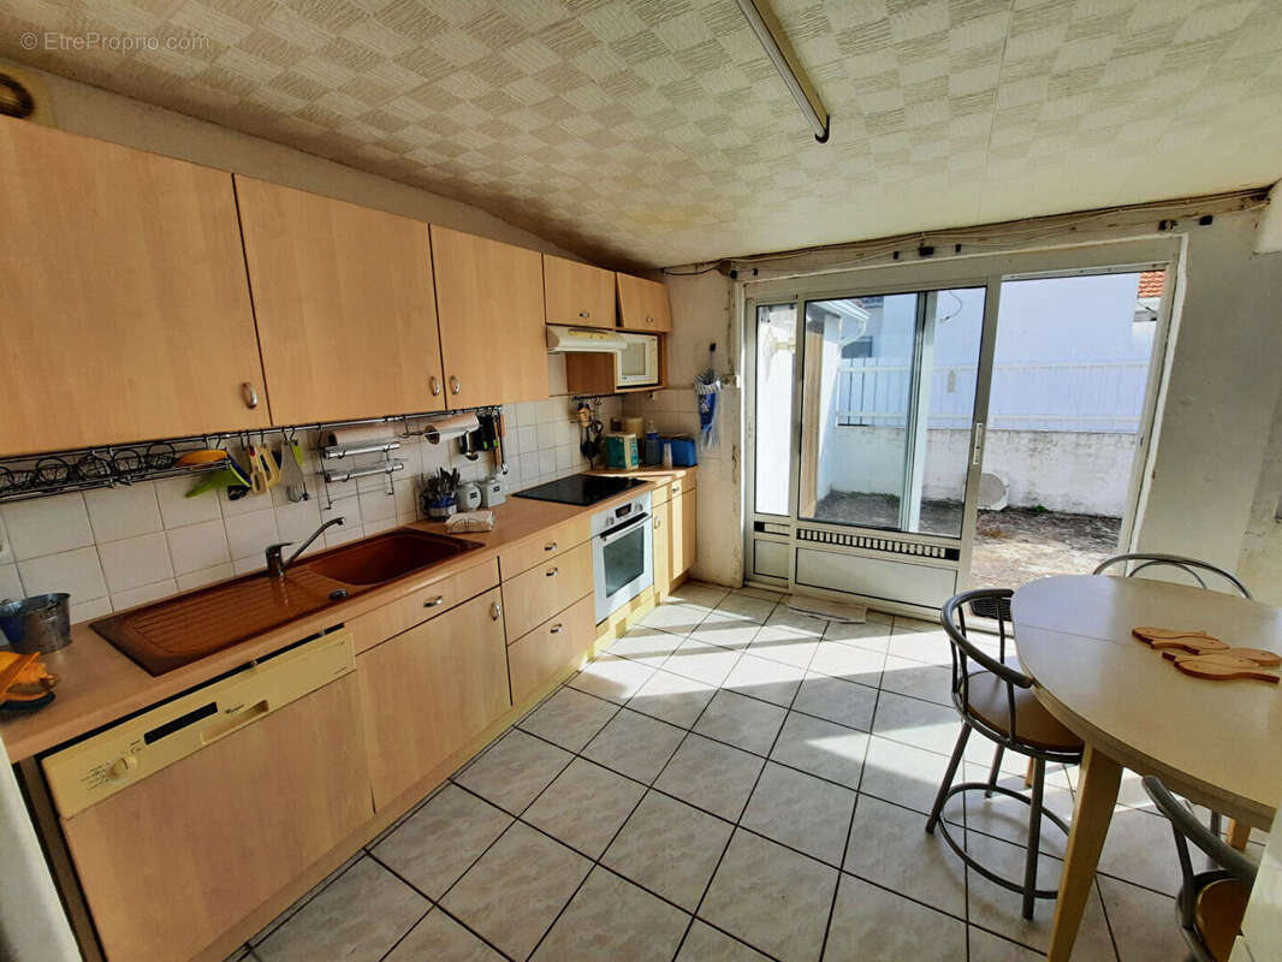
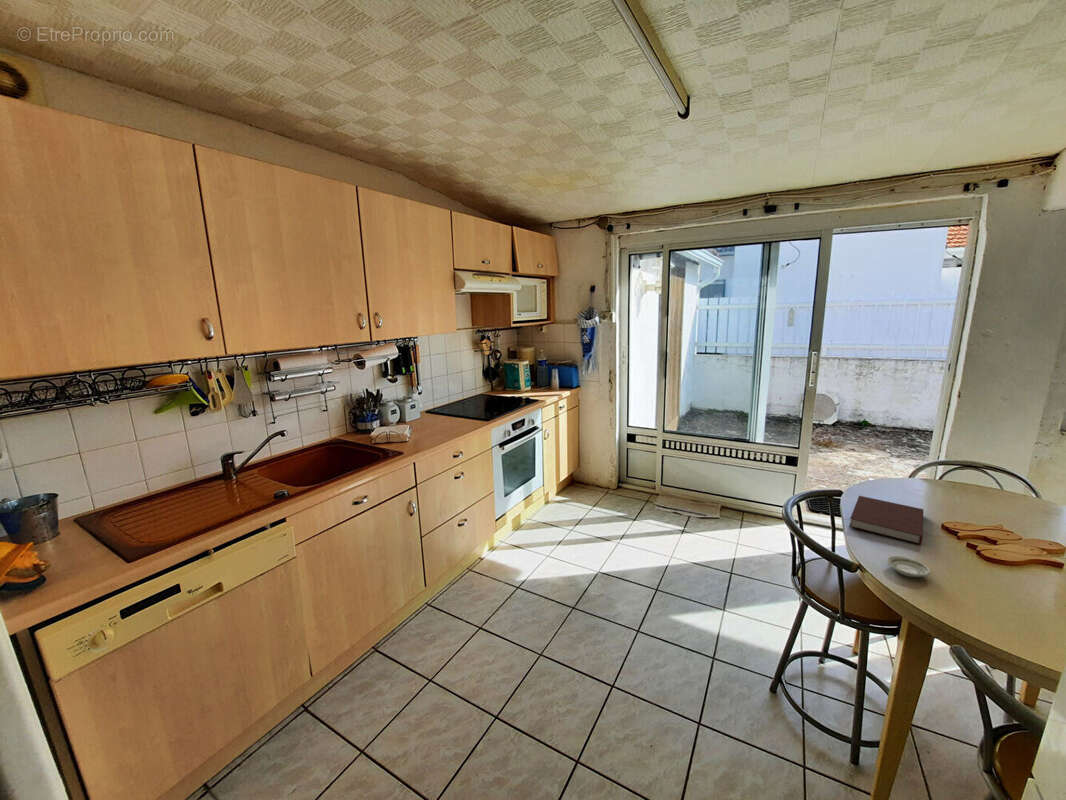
+ saucer [885,555,931,578]
+ notebook [848,495,924,545]
